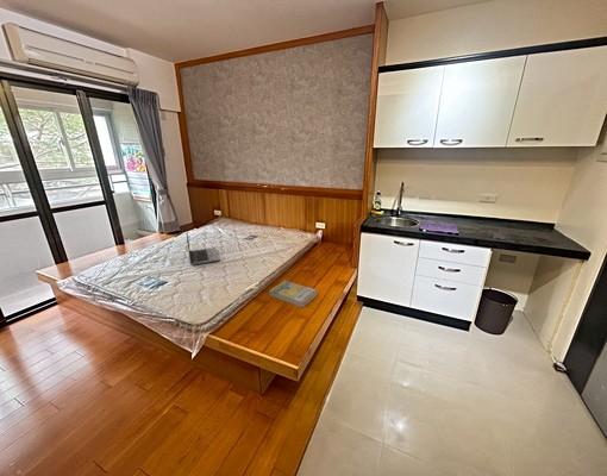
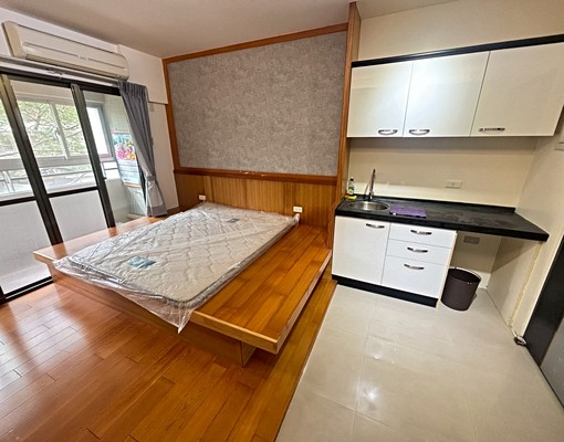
- laptop [186,232,221,267]
- book [268,280,319,308]
